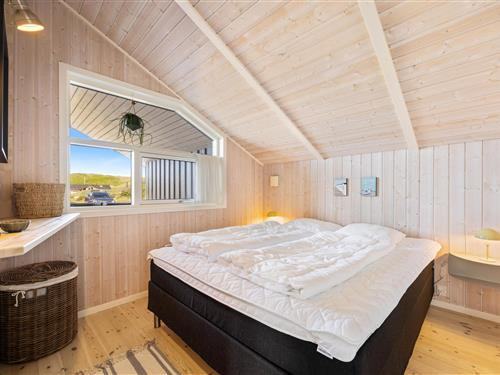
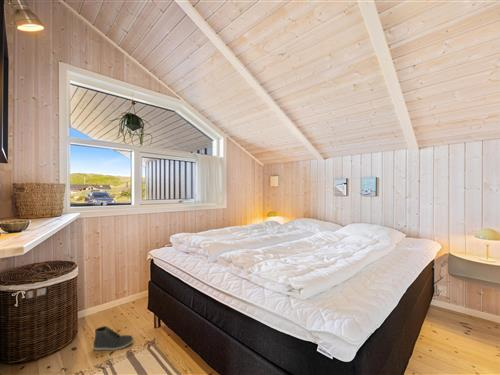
+ sneaker [93,325,134,351]
